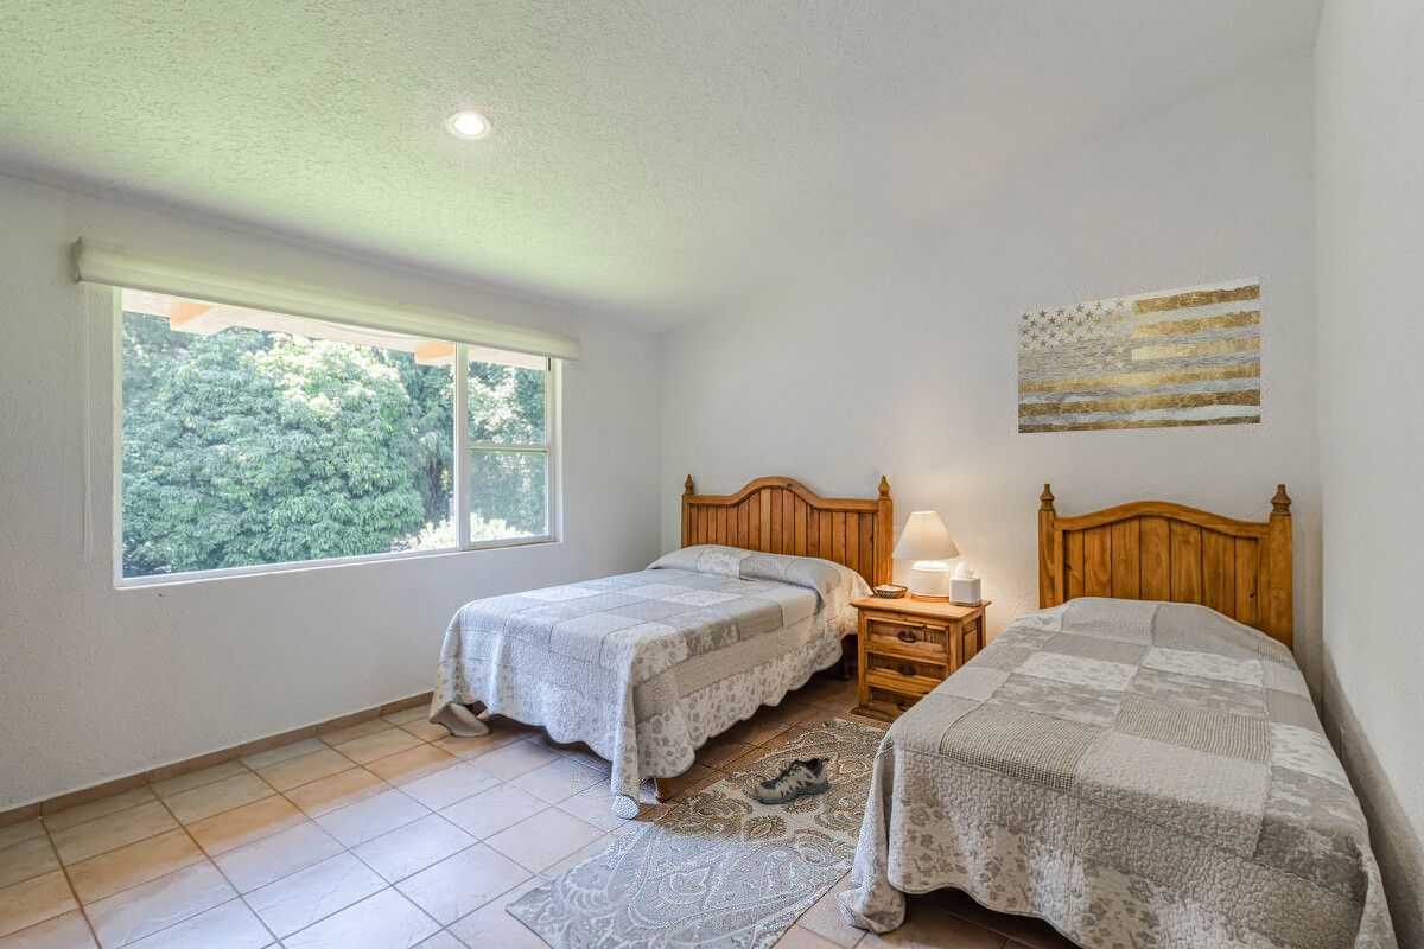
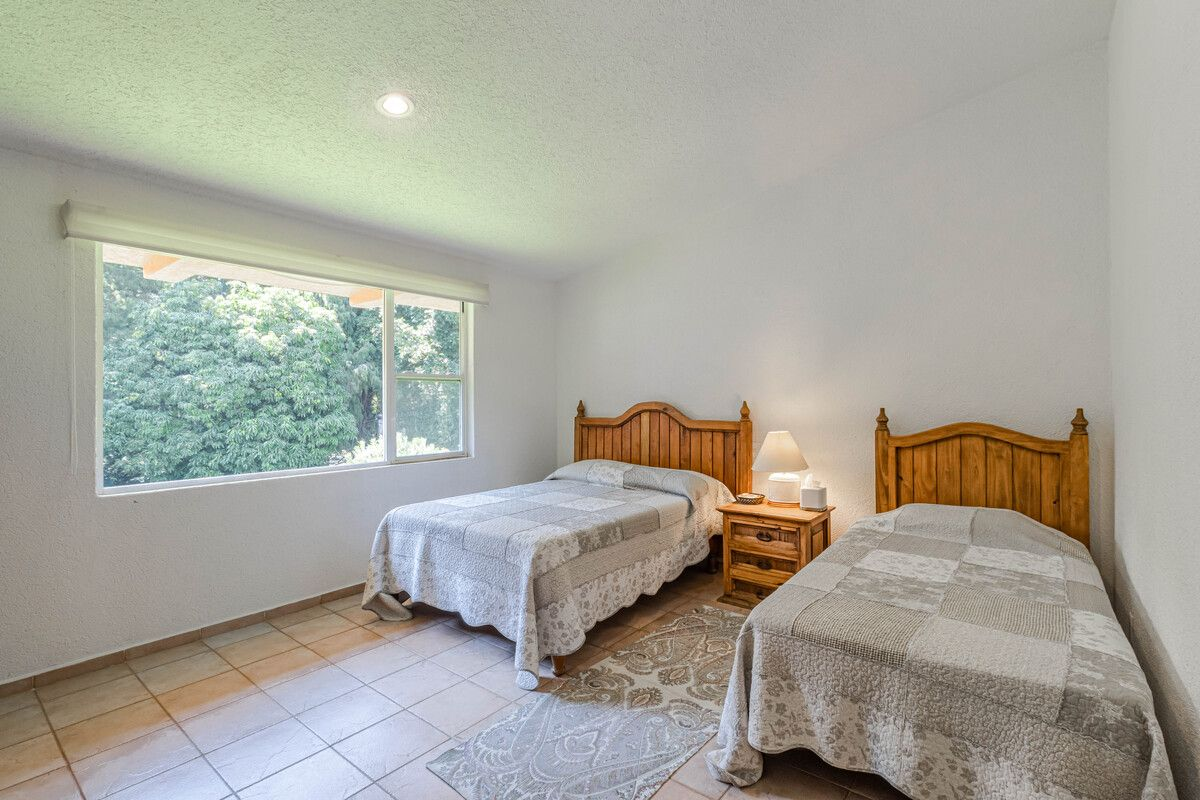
- shoe [754,756,832,804]
- wall art [1017,275,1261,434]
